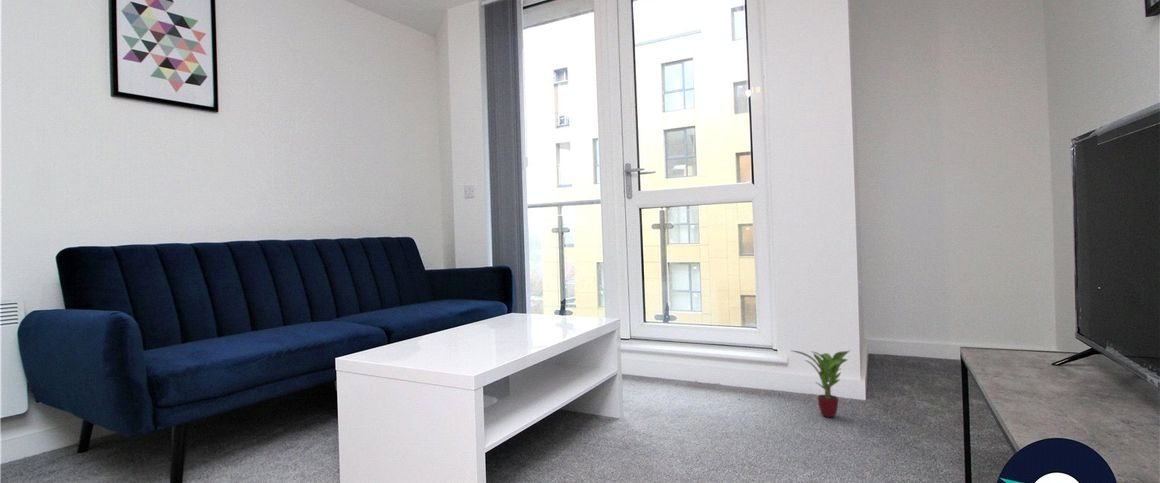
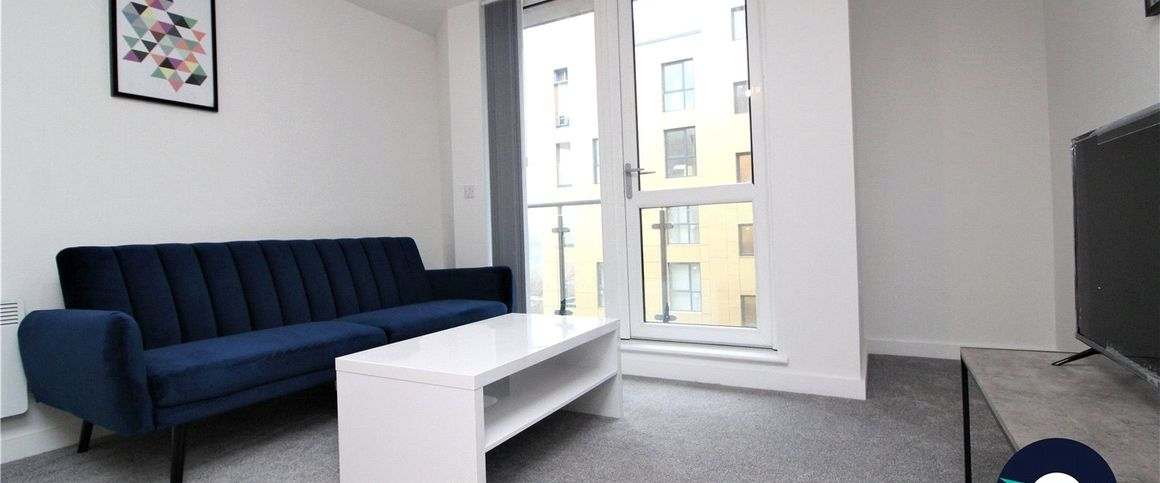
- potted plant [791,349,851,418]
